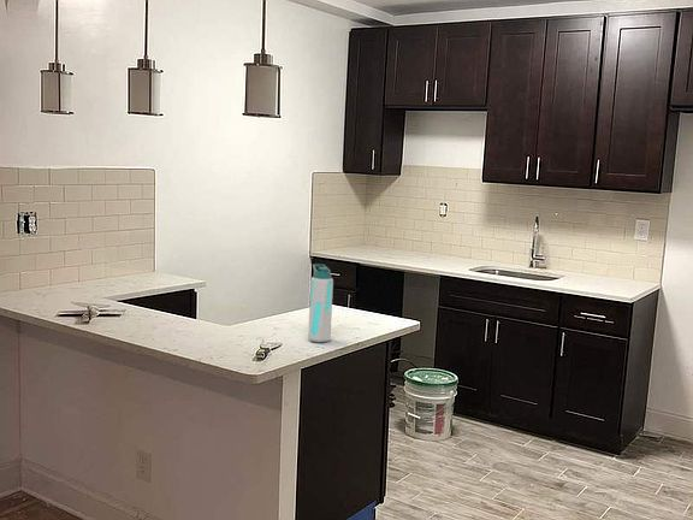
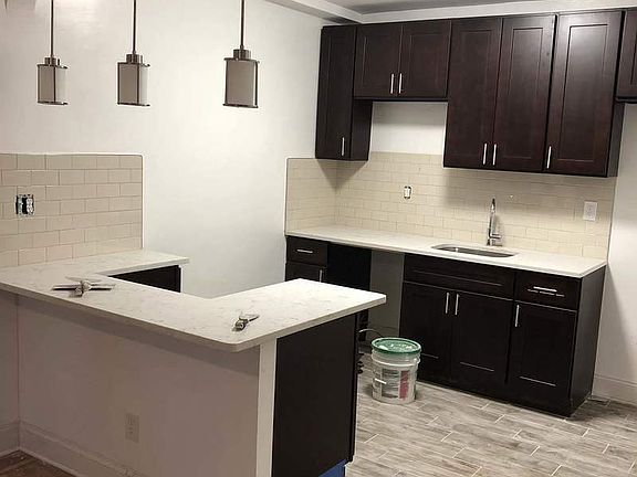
- water bottle [307,264,334,343]
